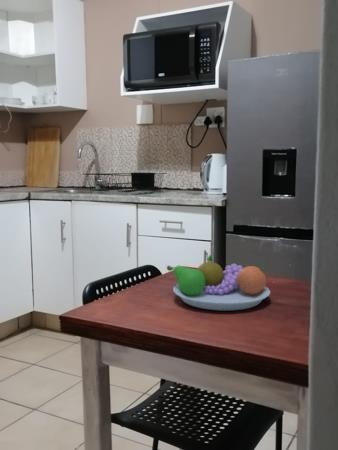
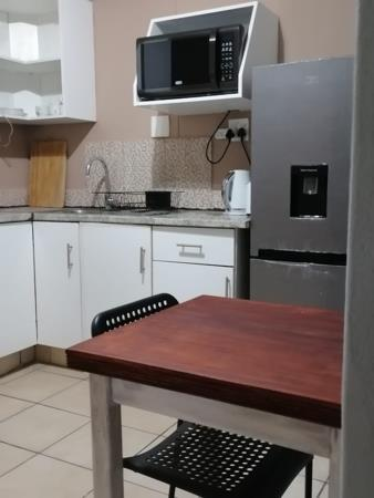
- fruit bowl [166,254,271,311]
